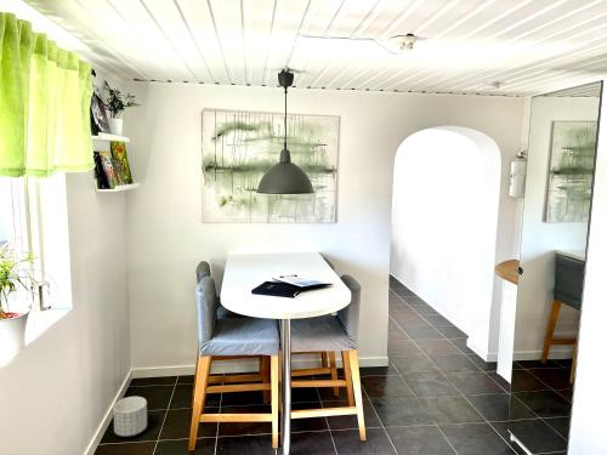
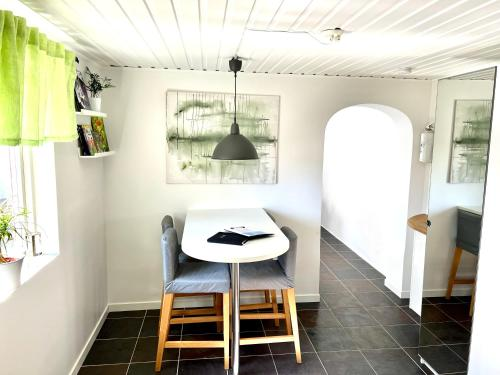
- planter [112,396,148,437]
